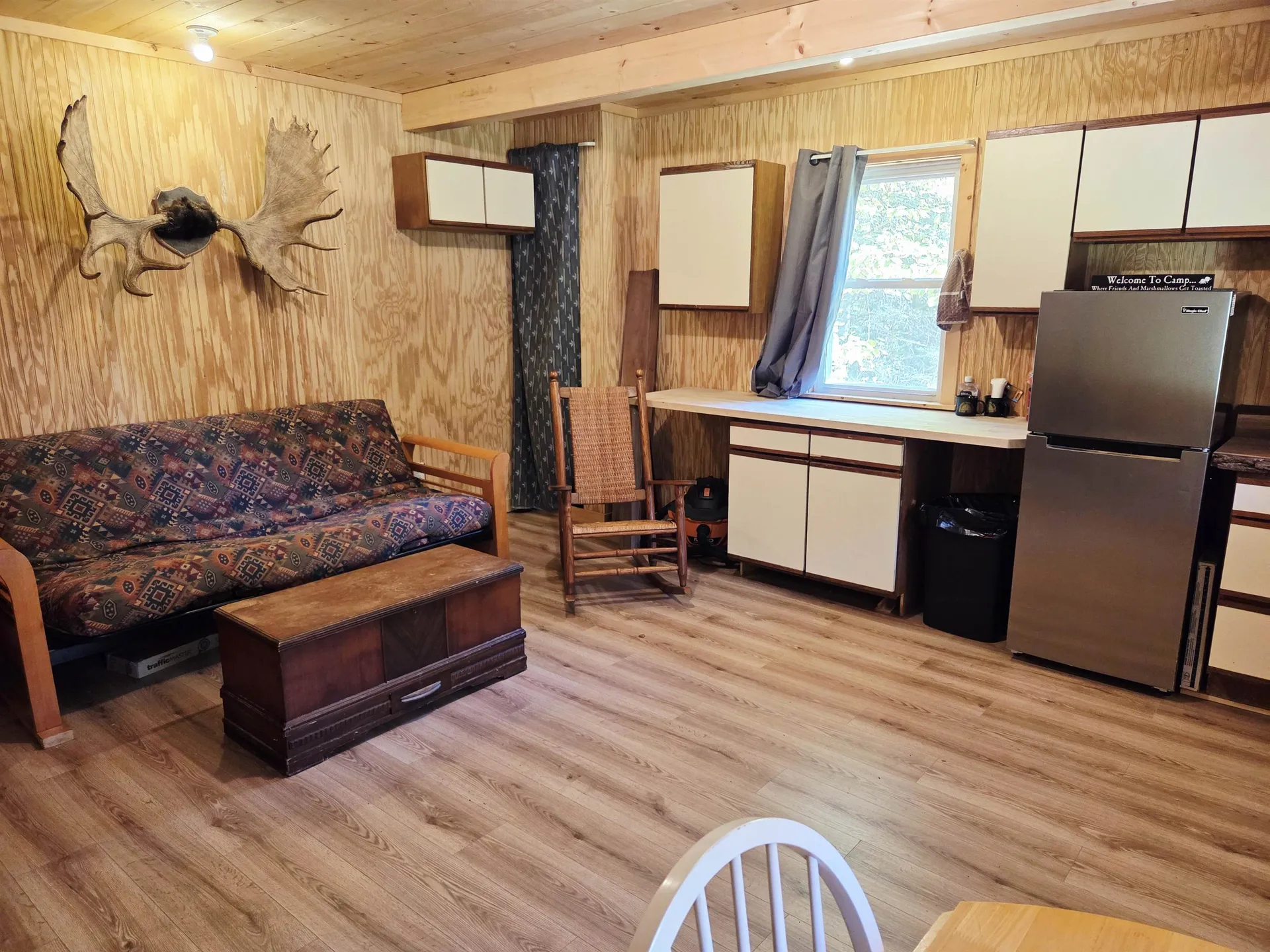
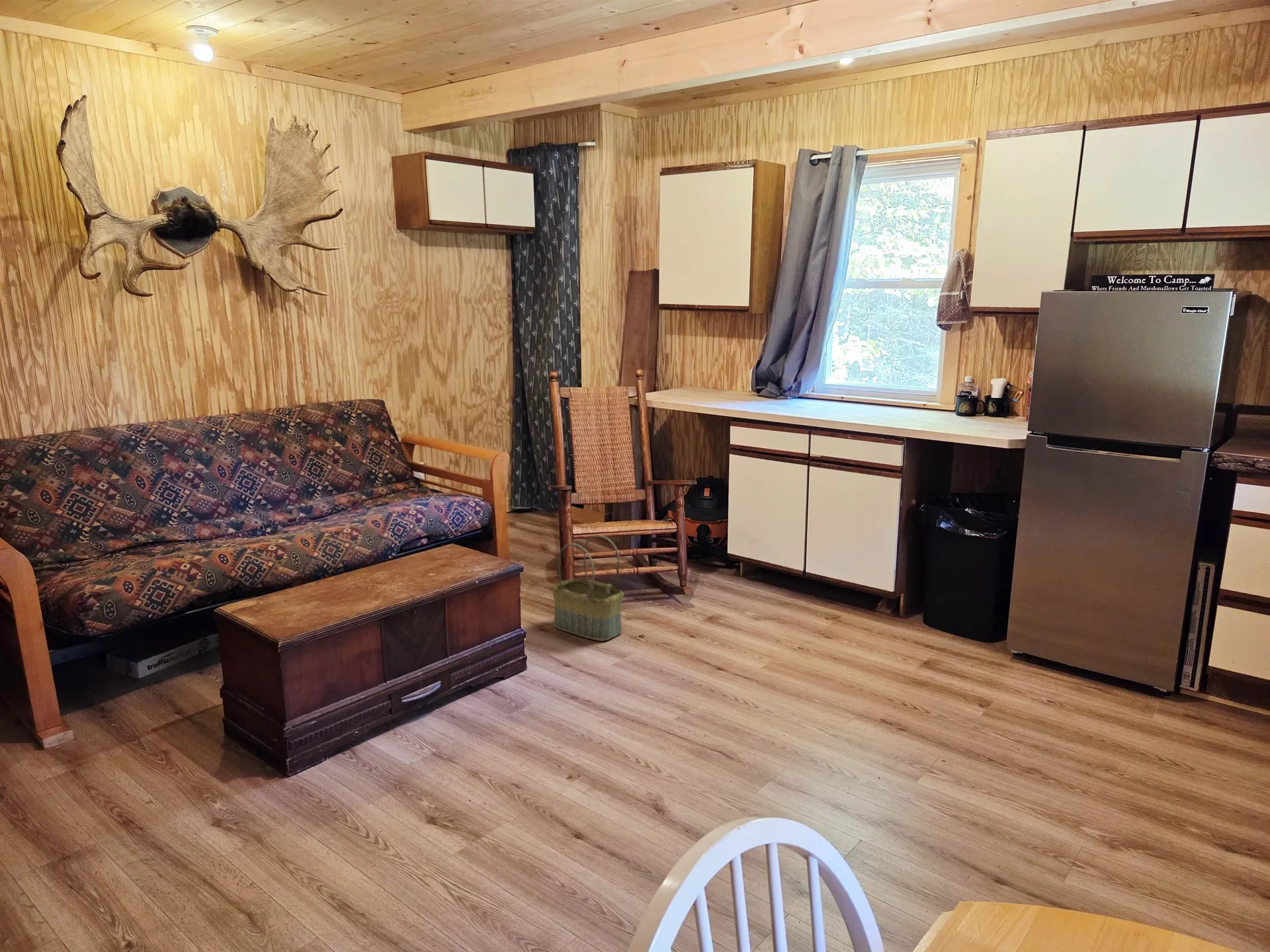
+ basket [551,534,624,642]
